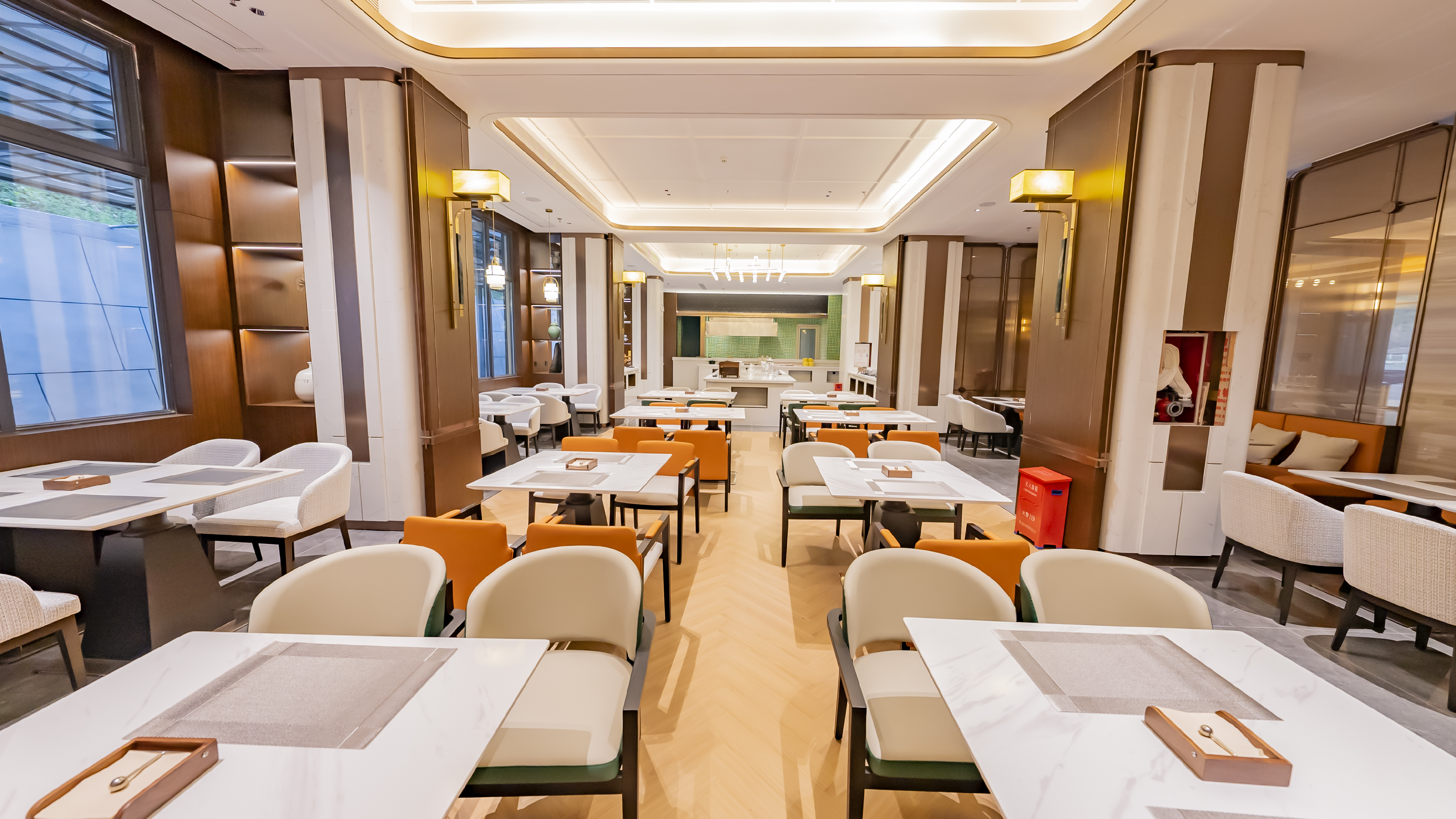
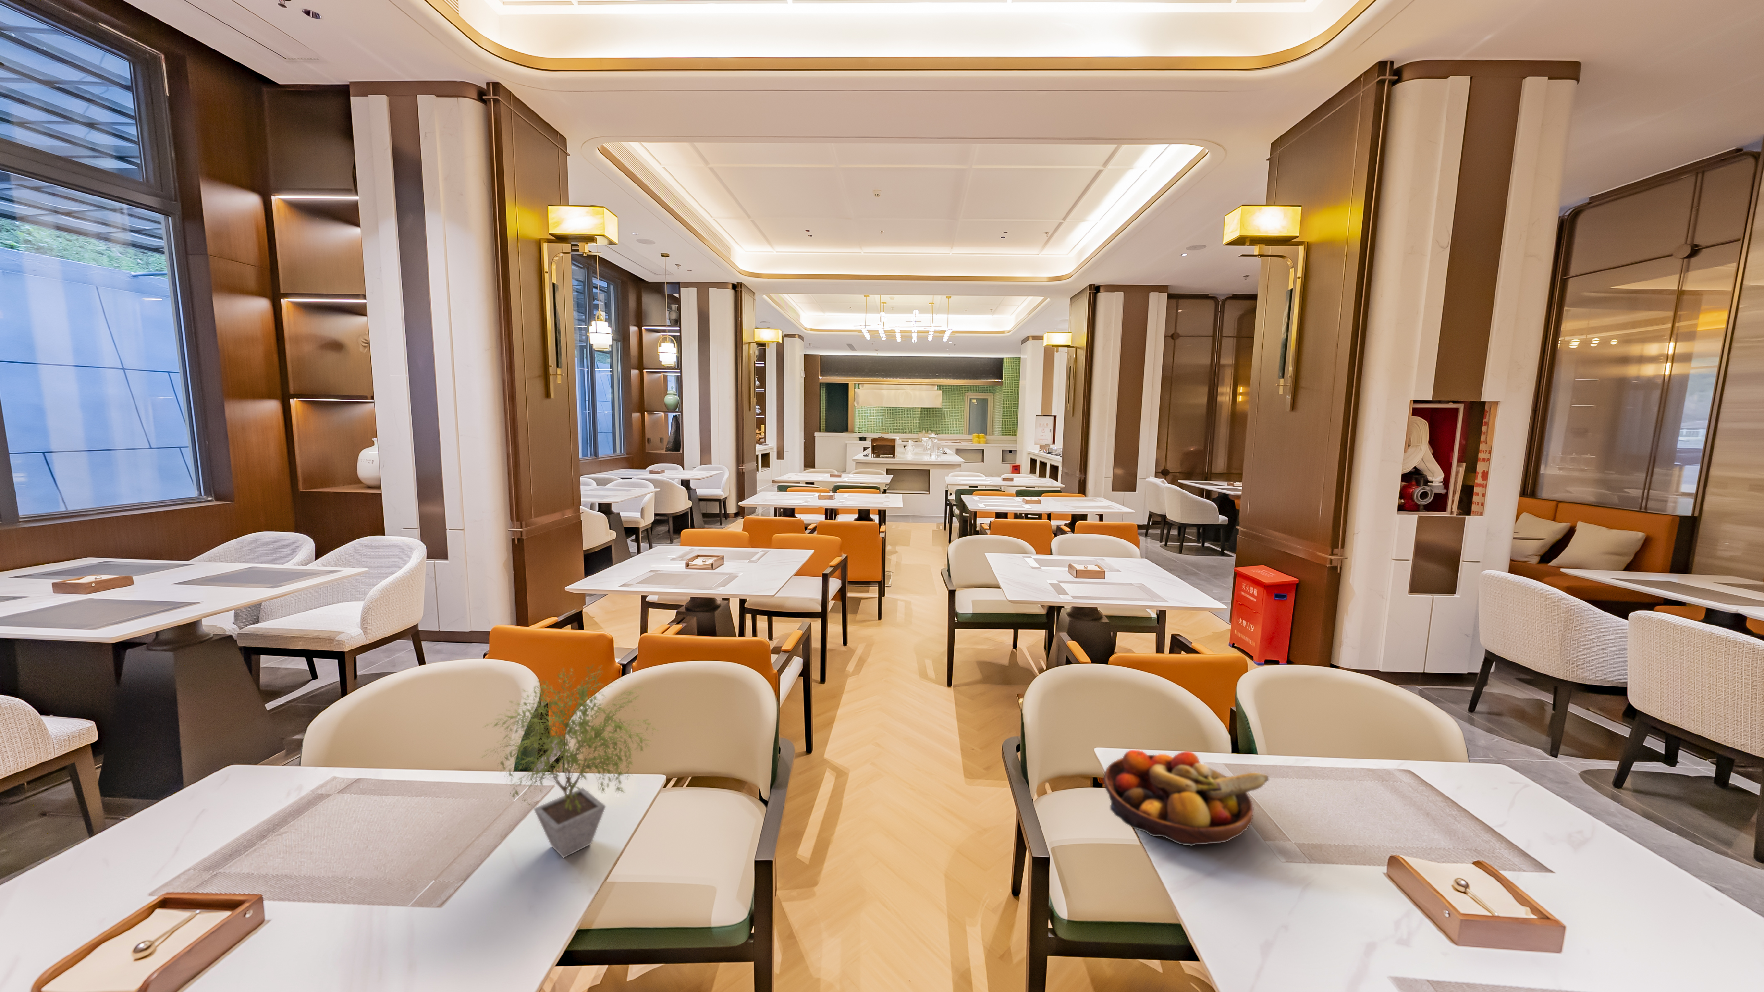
+ potted plant [480,664,660,859]
+ fruit bowl [1102,750,1270,847]
